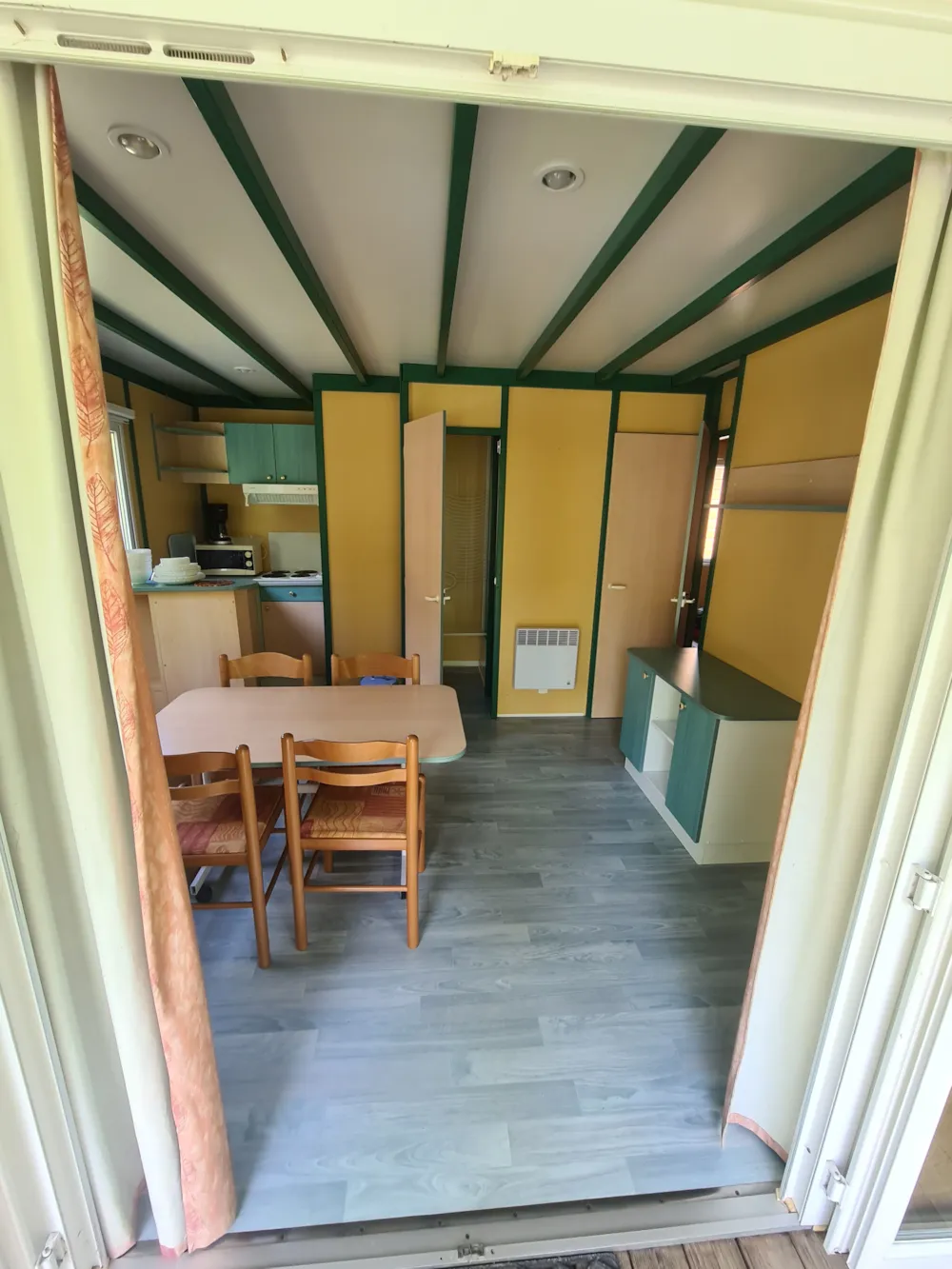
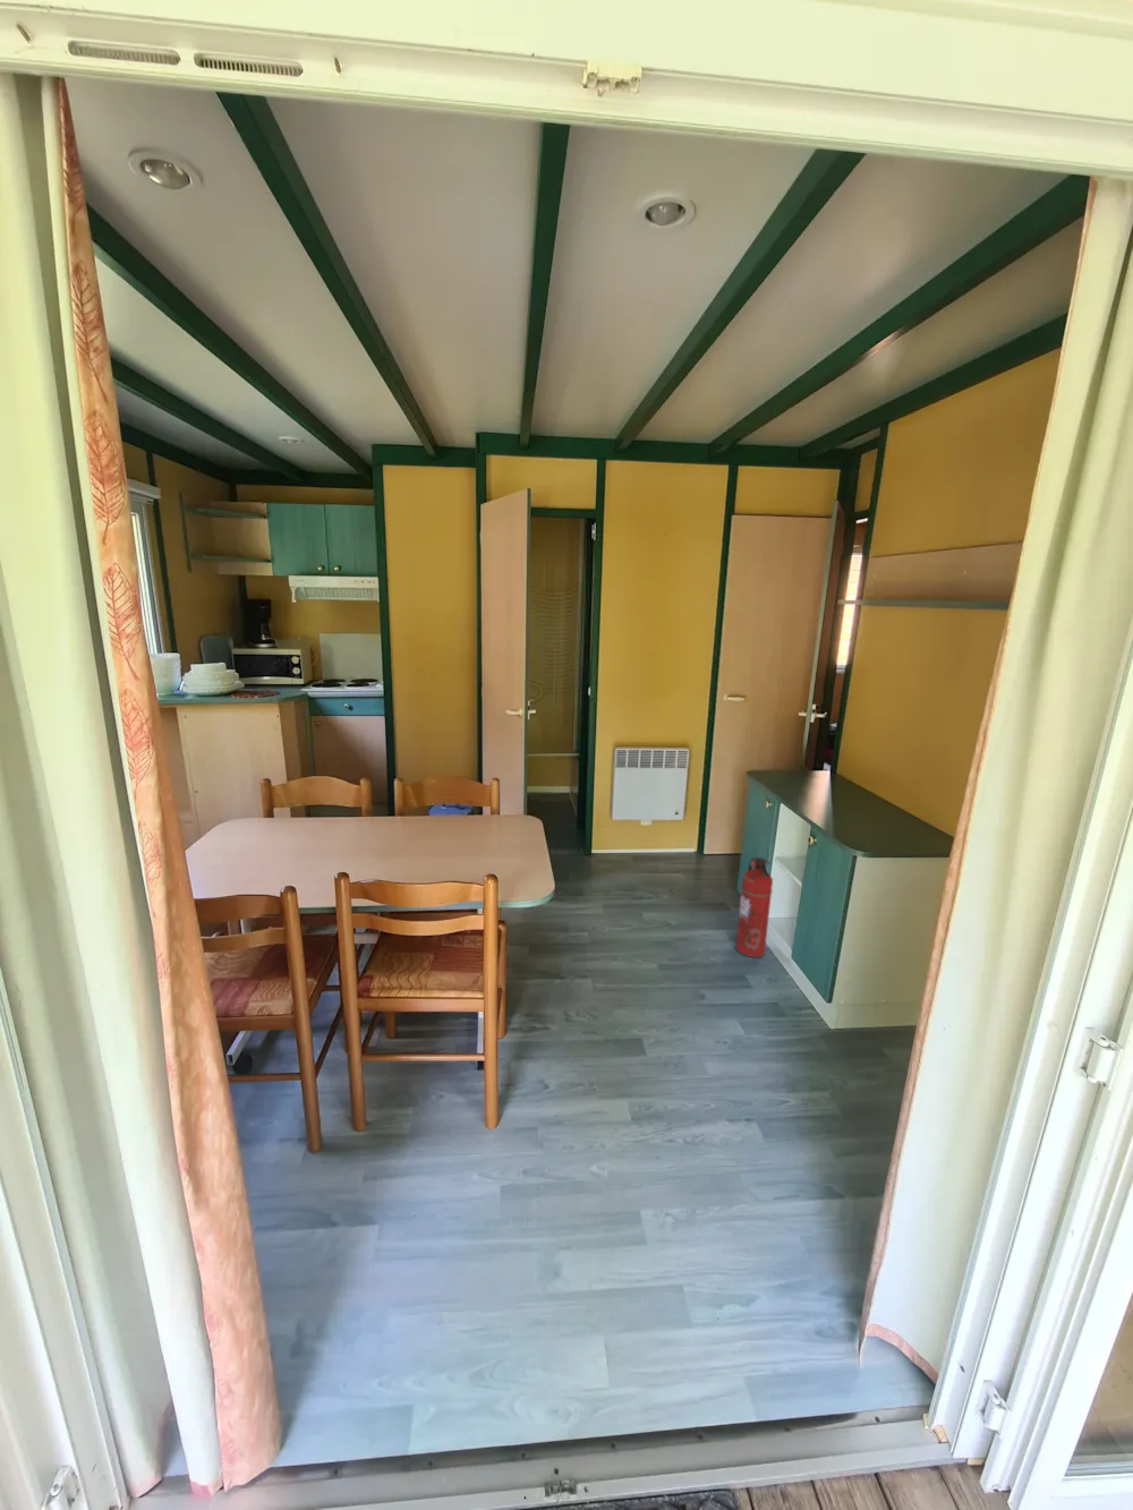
+ fire extinguisher [734,857,774,958]
